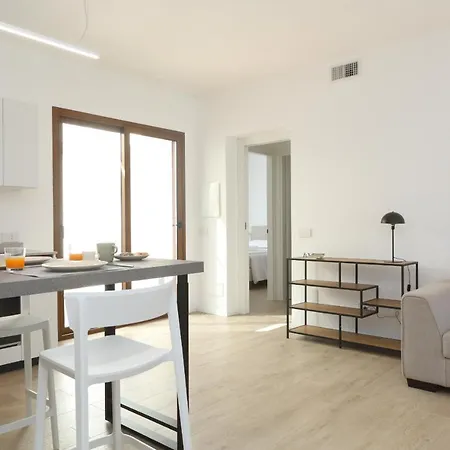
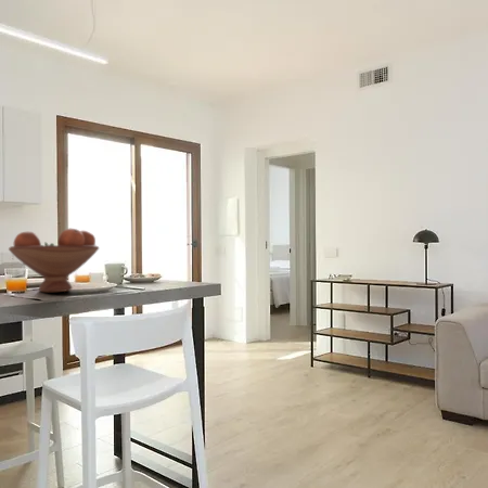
+ fruit bowl [8,228,100,293]
